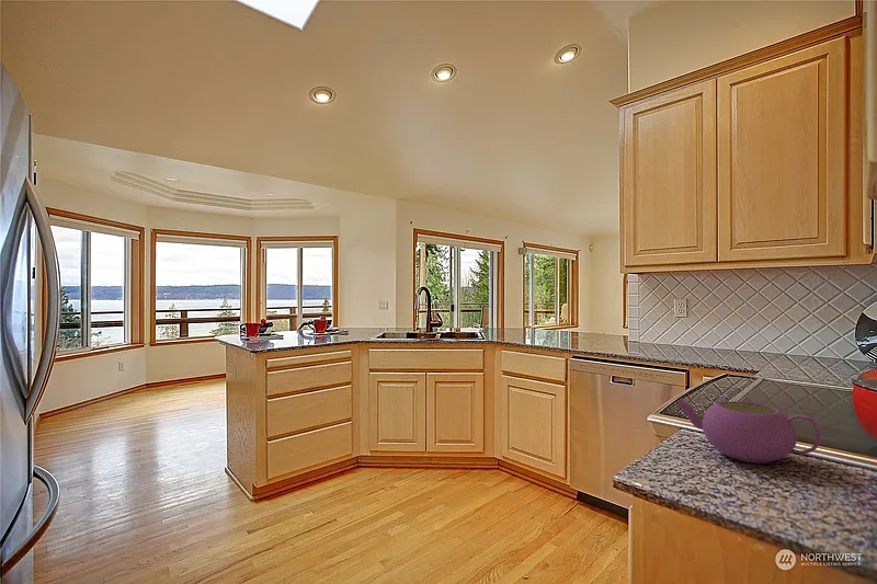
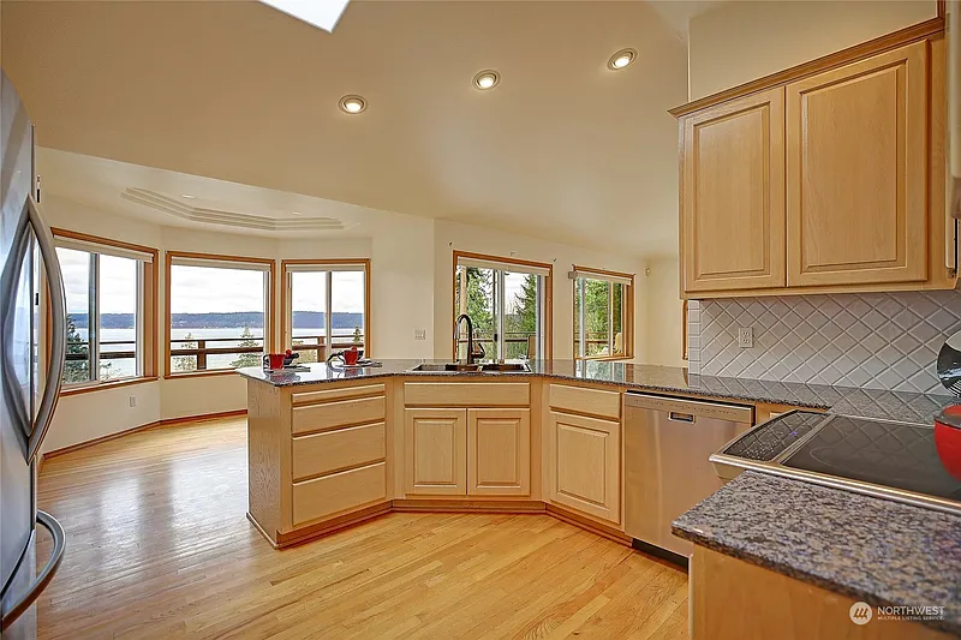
- teapot [676,399,822,465]
